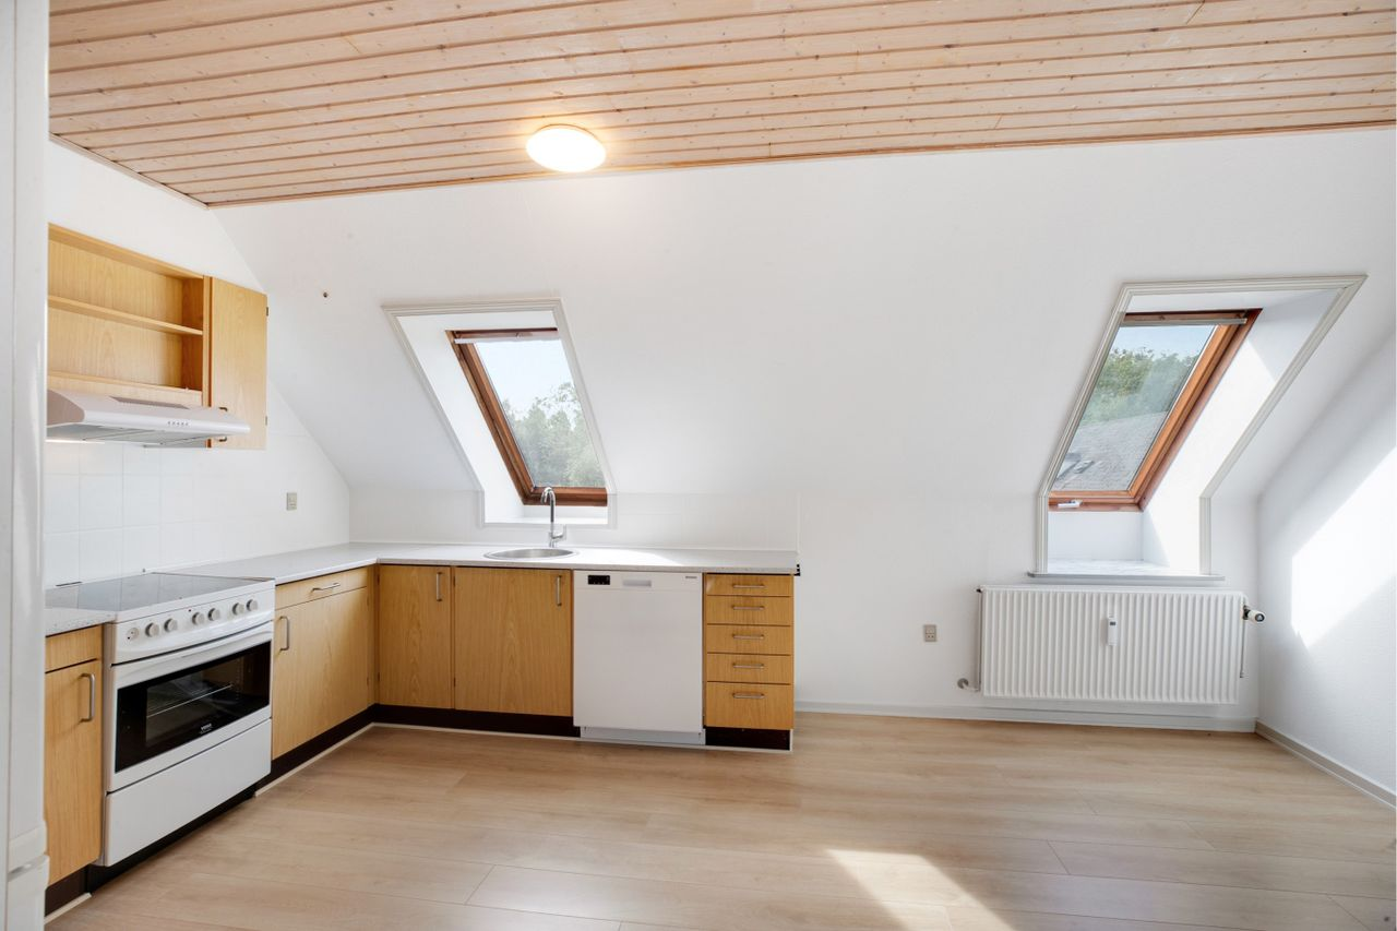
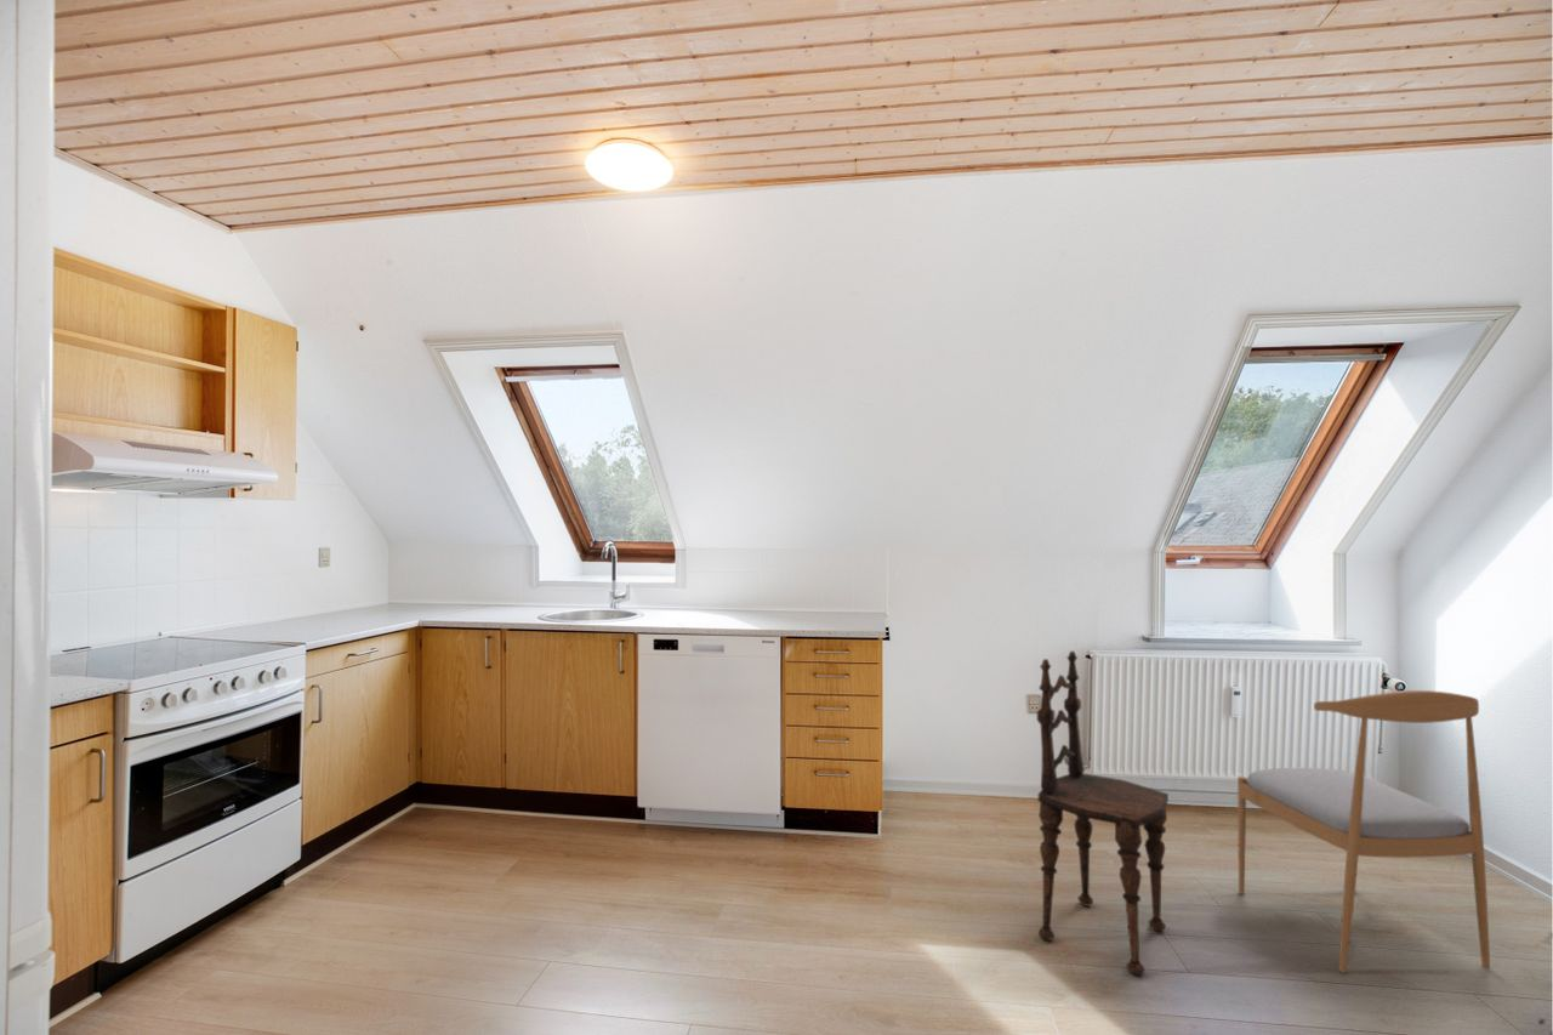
+ dining chair [1036,650,1170,976]
+ dining chair [1236,689,1491,974]
